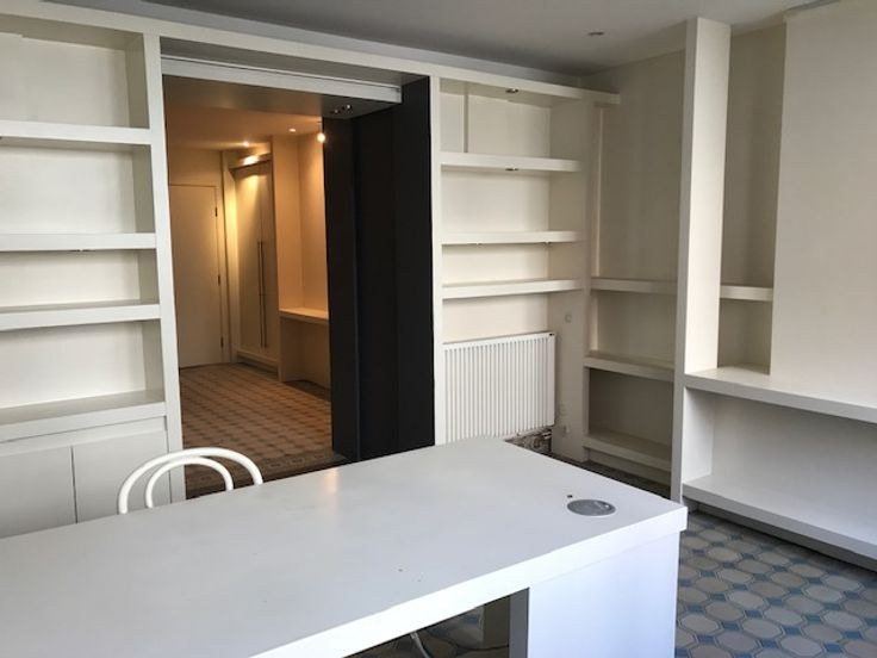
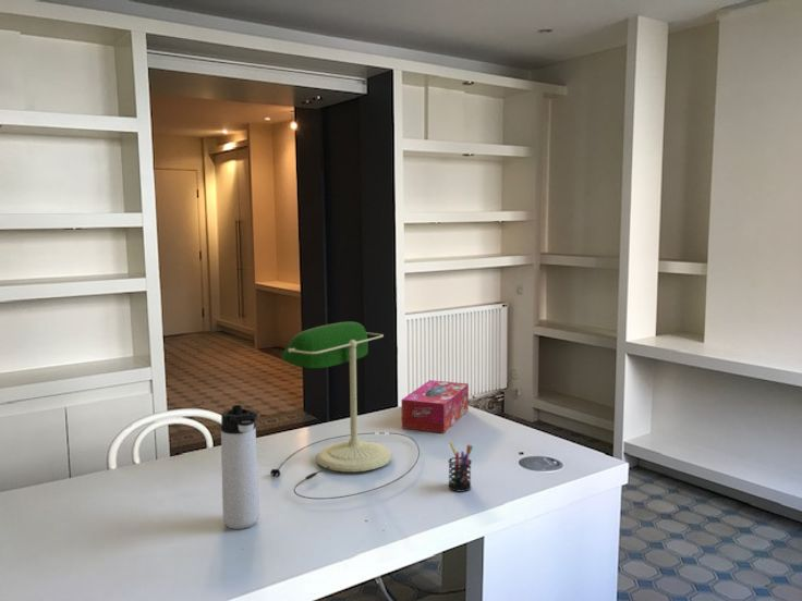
+ tissue box [401,379,470,434]
+ desk lamp [269,321,421,500]
+ pen holder [447,441,474,493]
+ thermos bottle [220,404,260,530]
